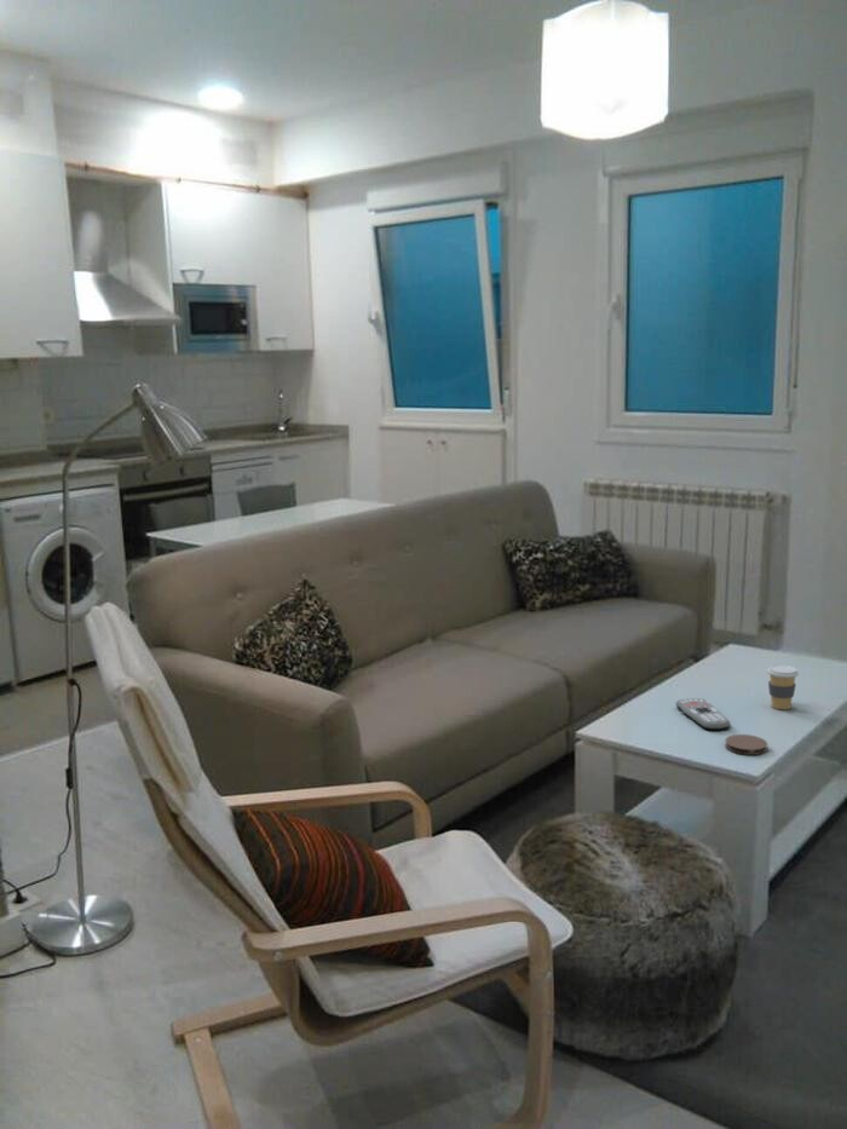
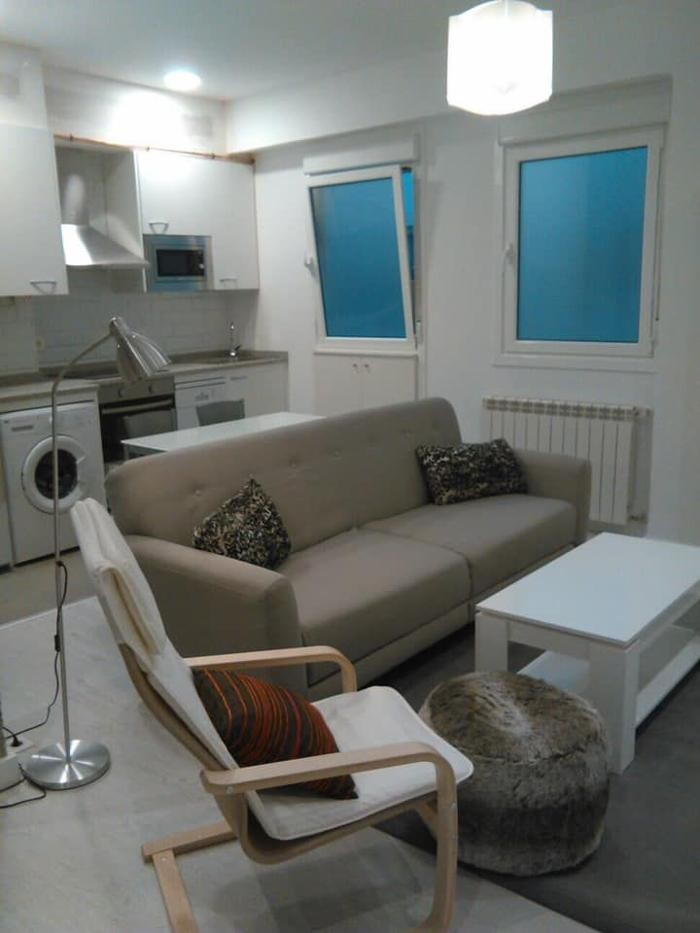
- coaster [724,733,768,756]
- coffee cup [766,664,800,710]
- remote control [675,697,731,731]
